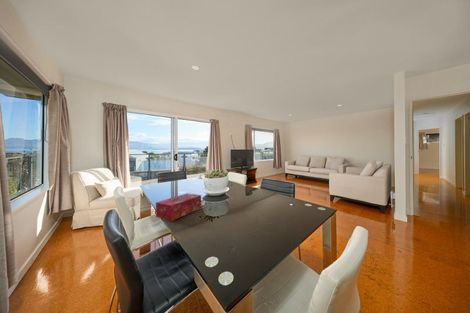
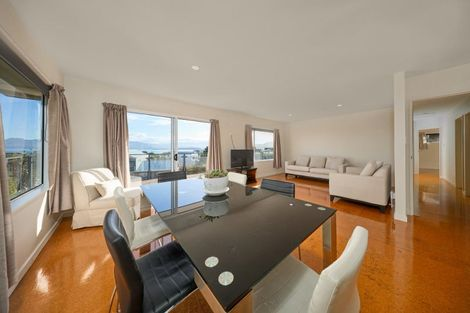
- tissue box [155,192,202,222]
